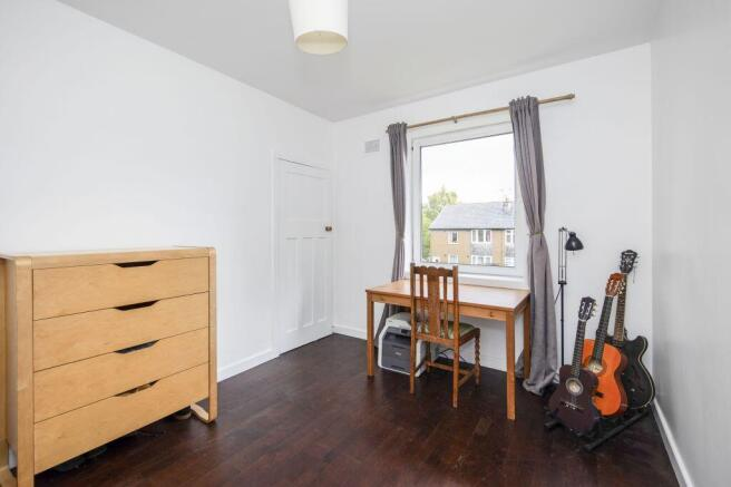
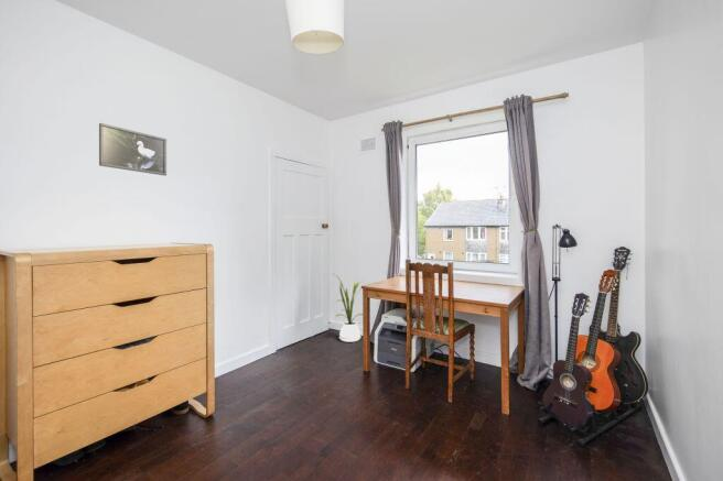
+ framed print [98,122,168,177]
+ house plant [333,273,364,343]
